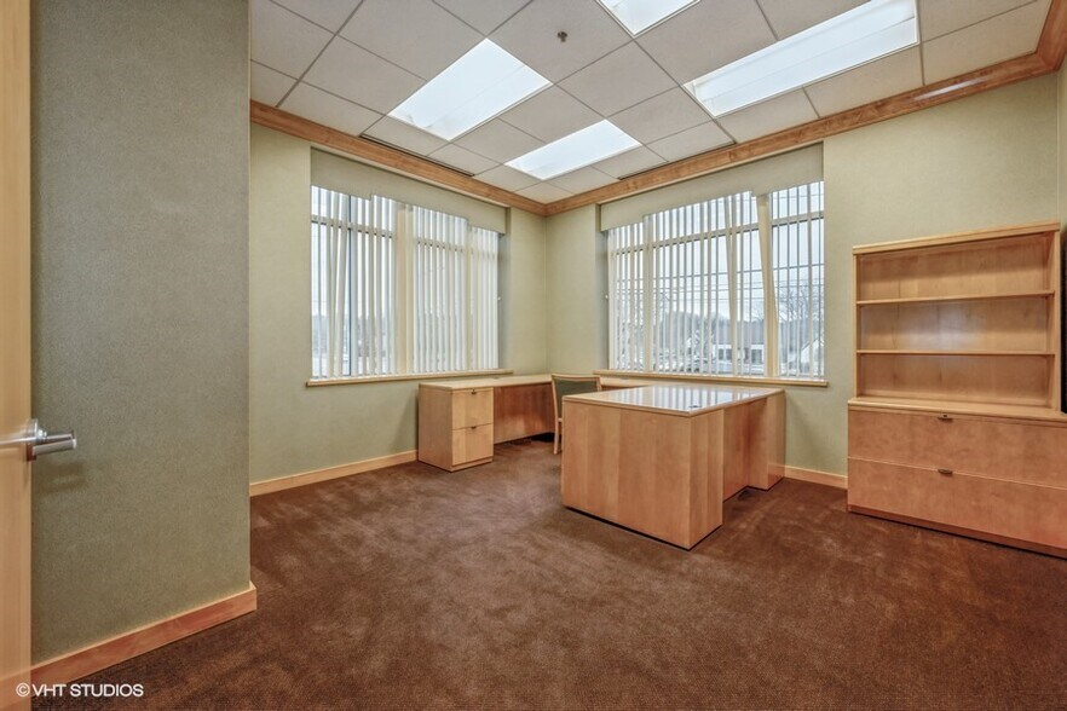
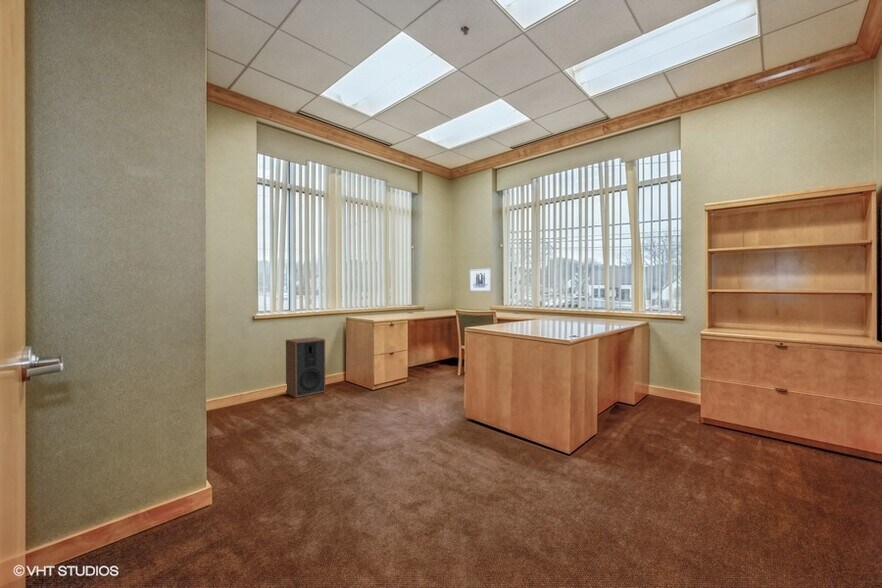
+ speaker [285,336,326,399]
+ wall art [469,267,493,293]
